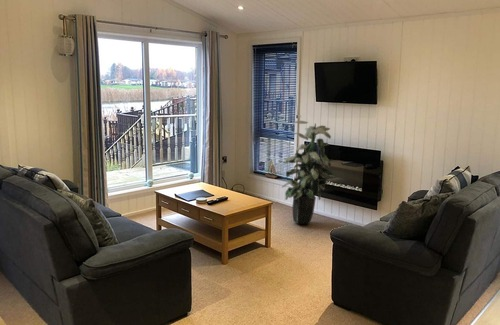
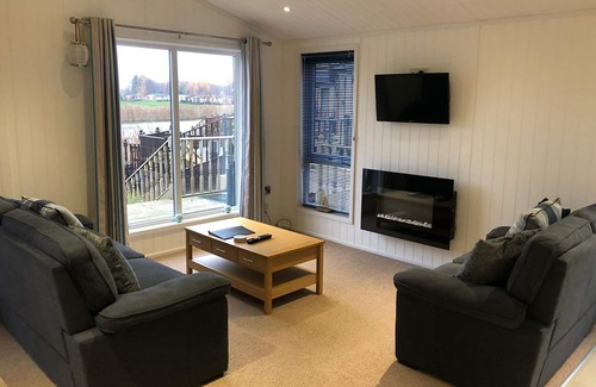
- indoor plant [281,120,338,226]
